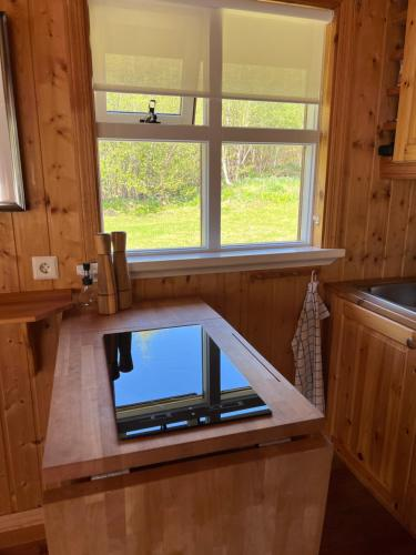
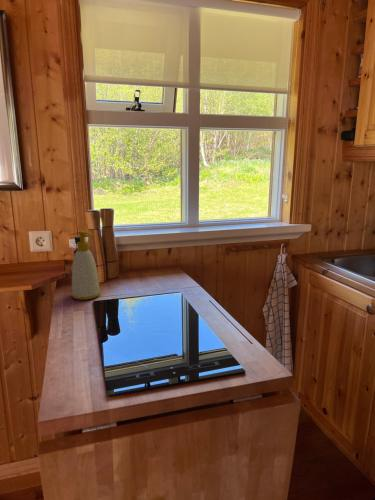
+ soap bottle [71,230,101,301]
